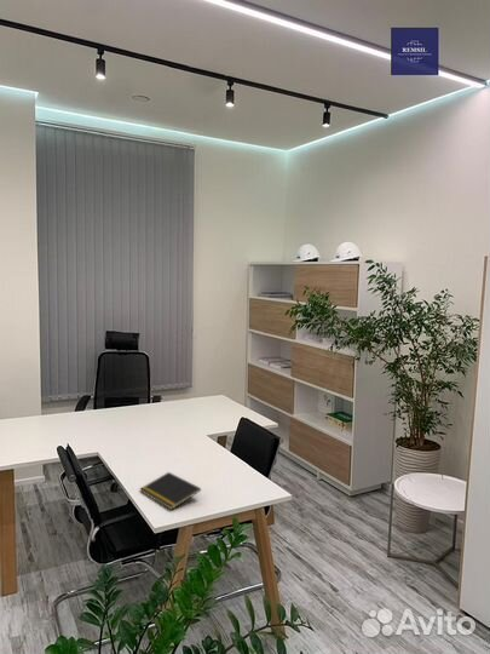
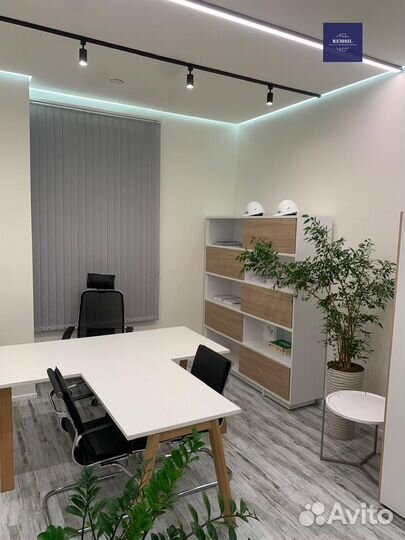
- notepad [139,471,202,511]
